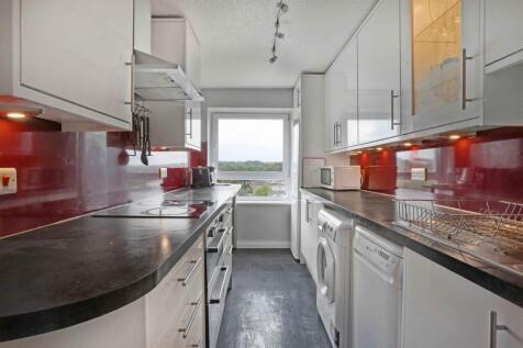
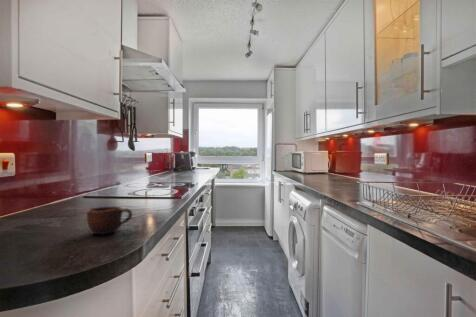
+ mug [86,205,133,235]
